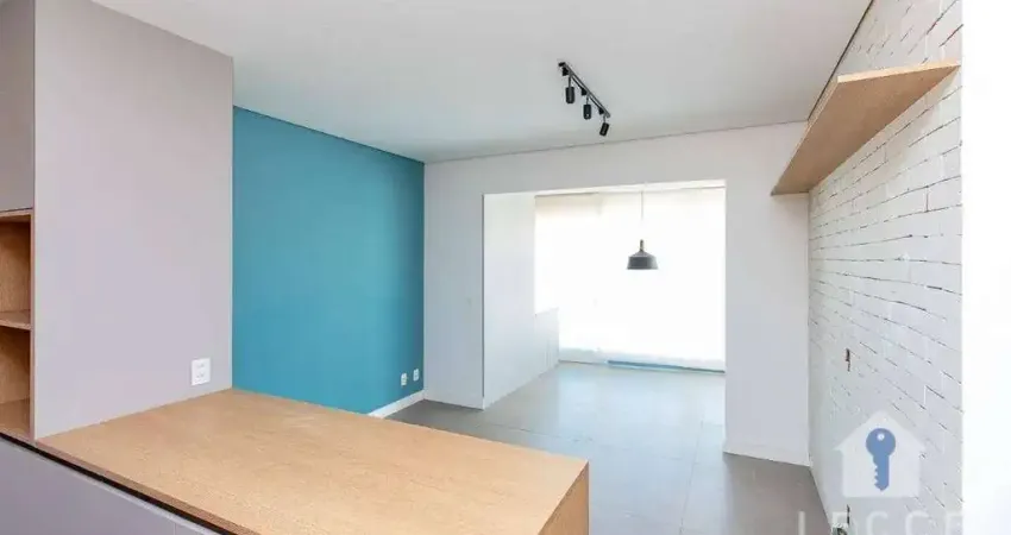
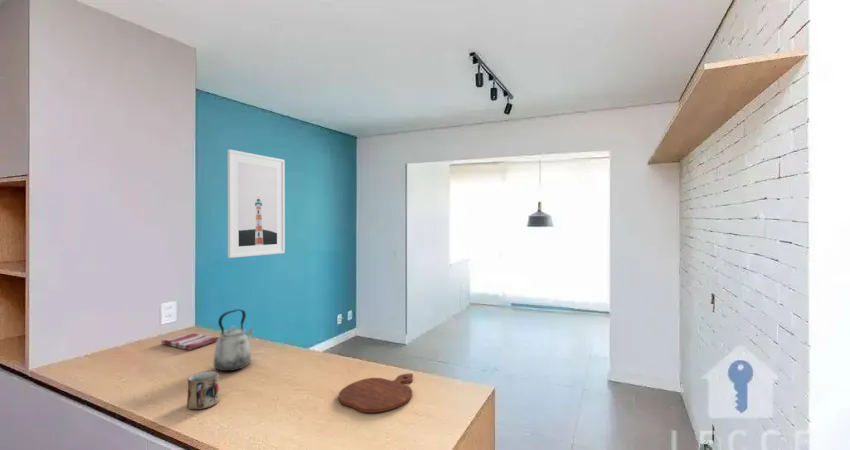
+ mug [186,370,220,411]
+ kettle [213,308,255,372]
+ dish towel [160,332,220,351]
+ cutting board [338,373,414,414]
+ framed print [227,148,286,259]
